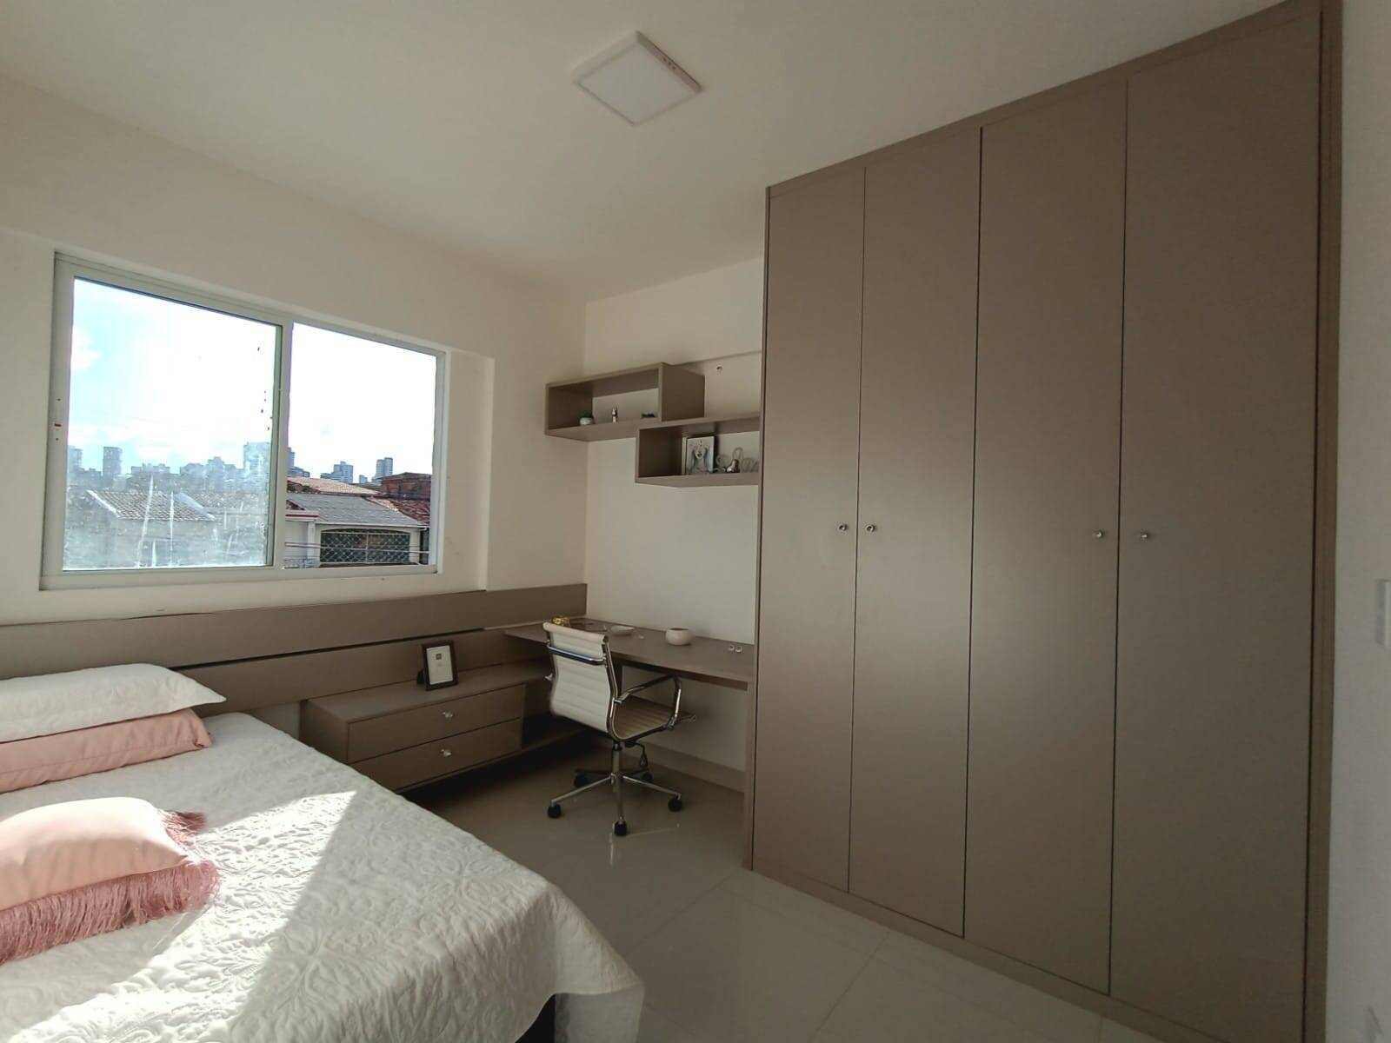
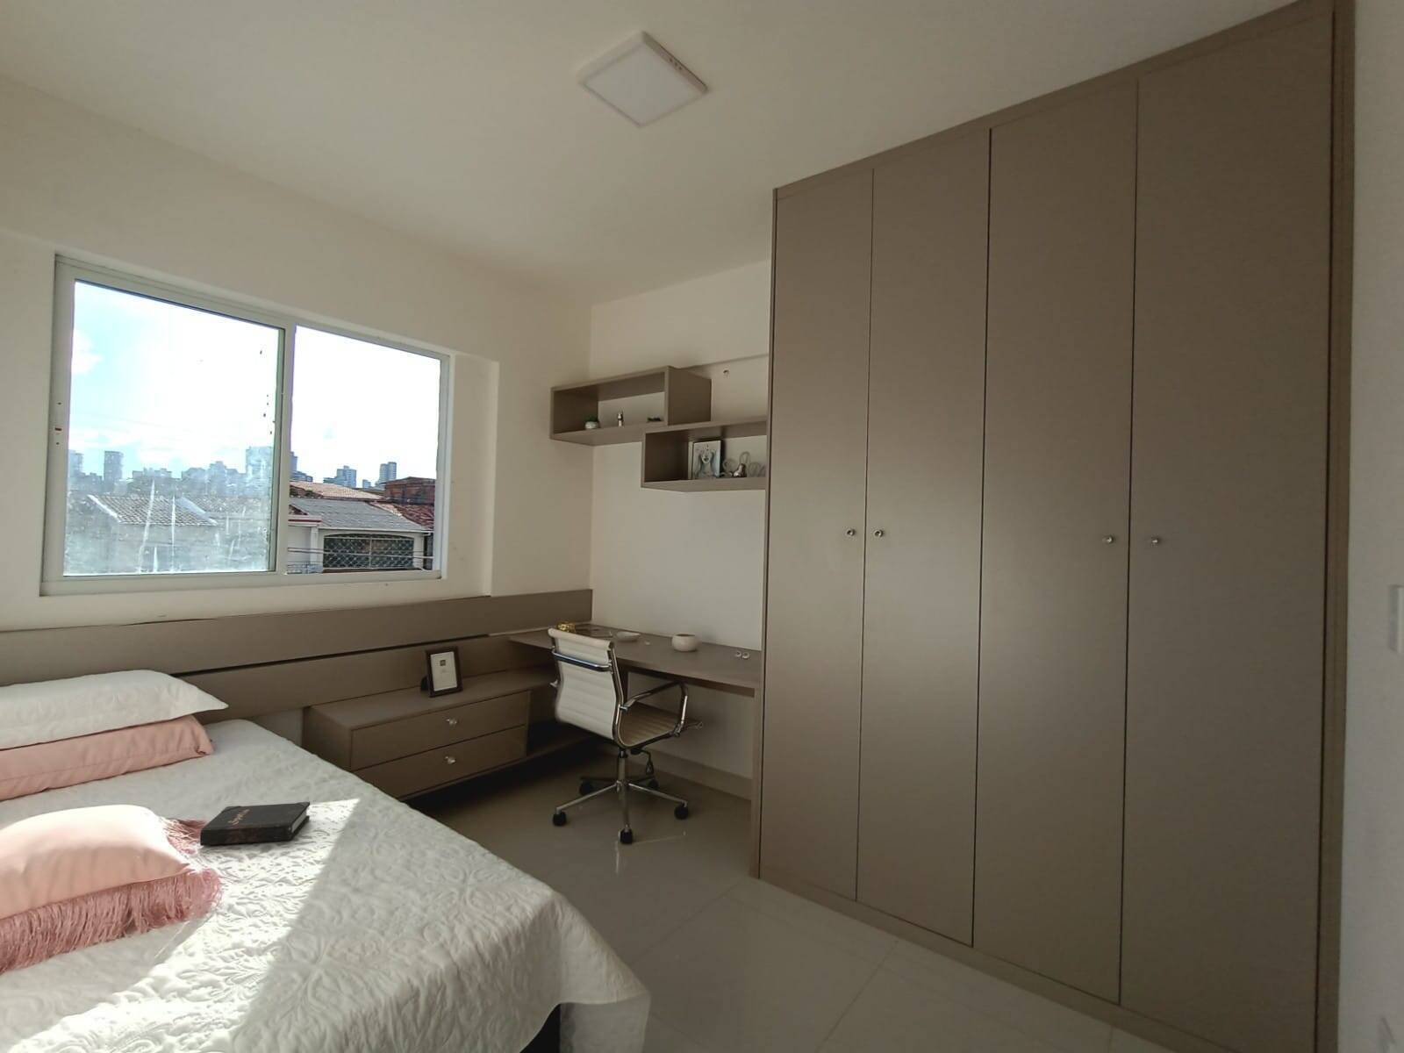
+ hardback book [199,801,311,847]
